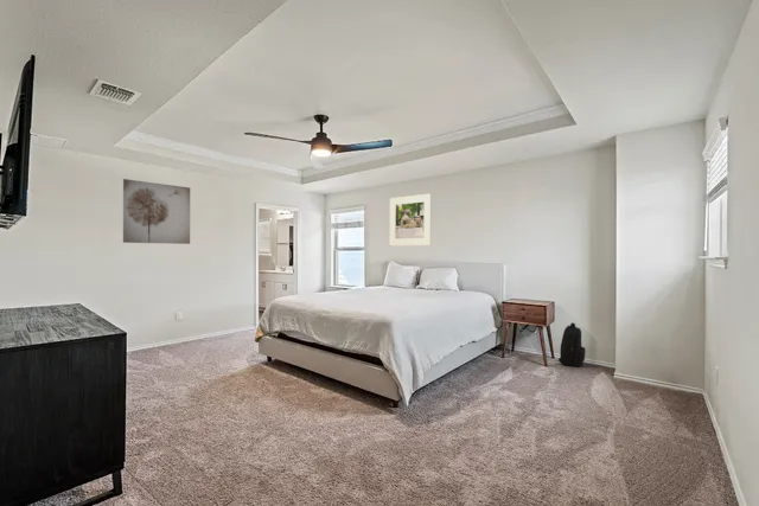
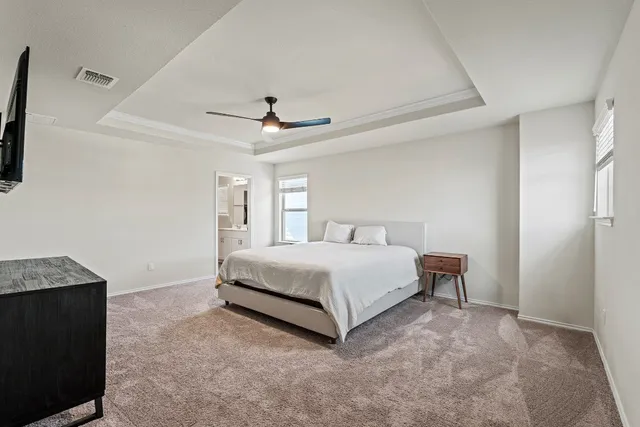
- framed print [389,192,433,246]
- wall art [122,178,191,245]
- backpack [557,321,587,367]
